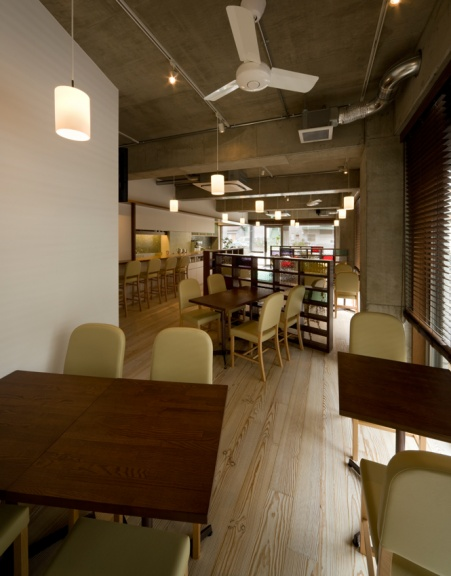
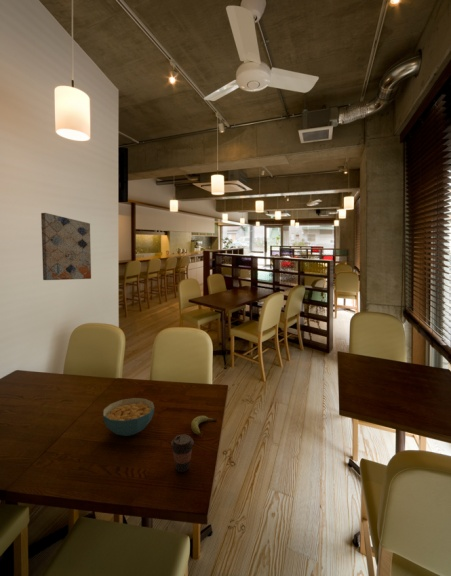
+ coffee cup [170,433,195,473]
+ fruit [190,415,218,436]
+ wall art [40,212,92,281]
+ cereal bowl [102,397,155,437]
